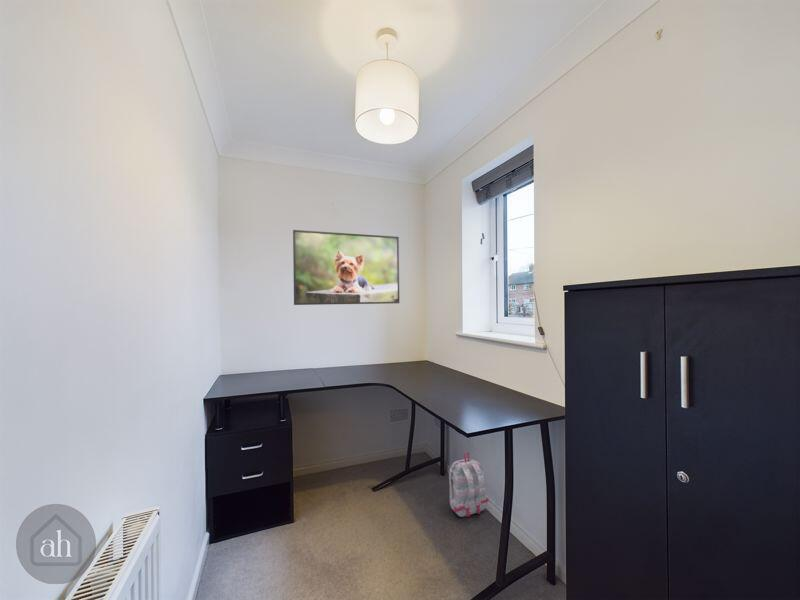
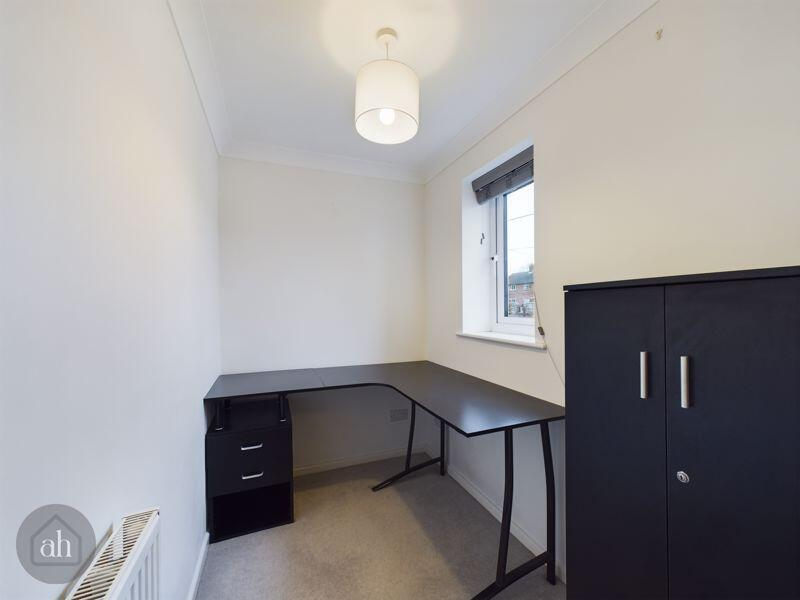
- backpack [448,451,490,518]
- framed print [292,229,401,306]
